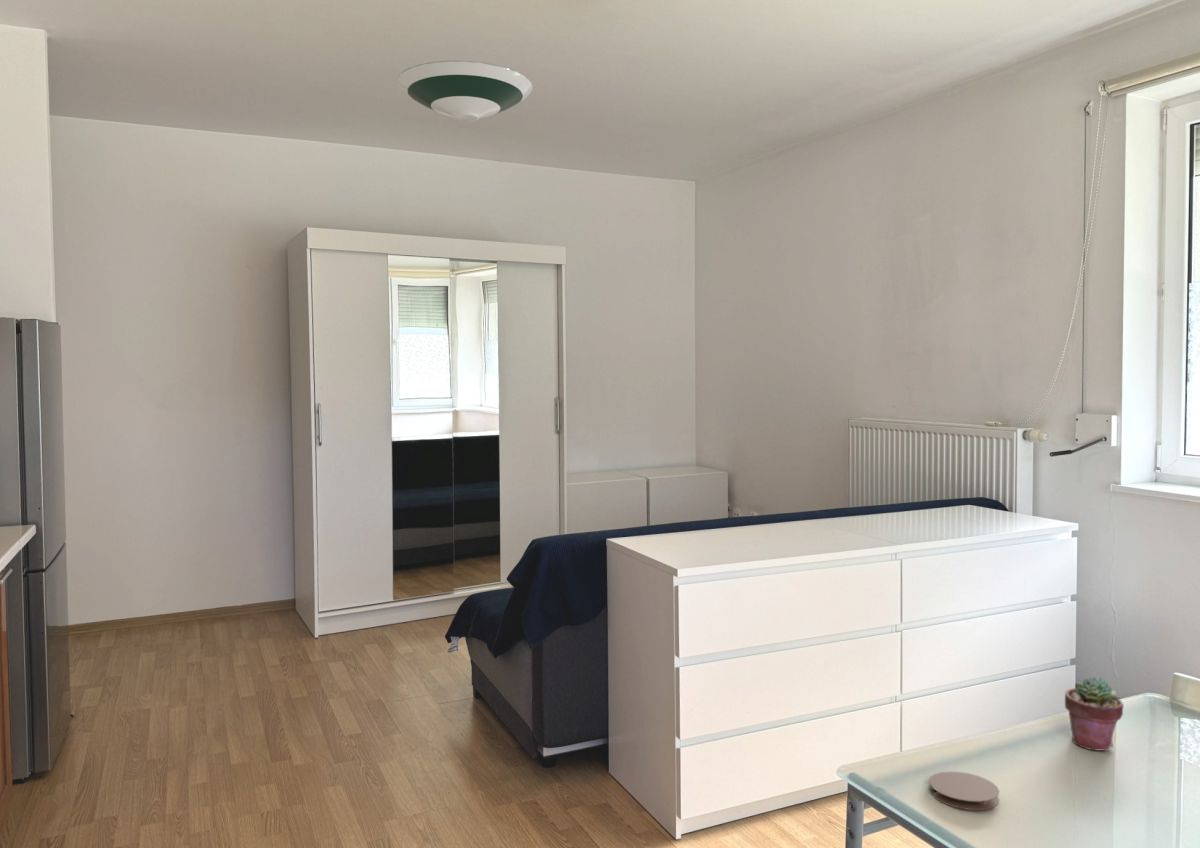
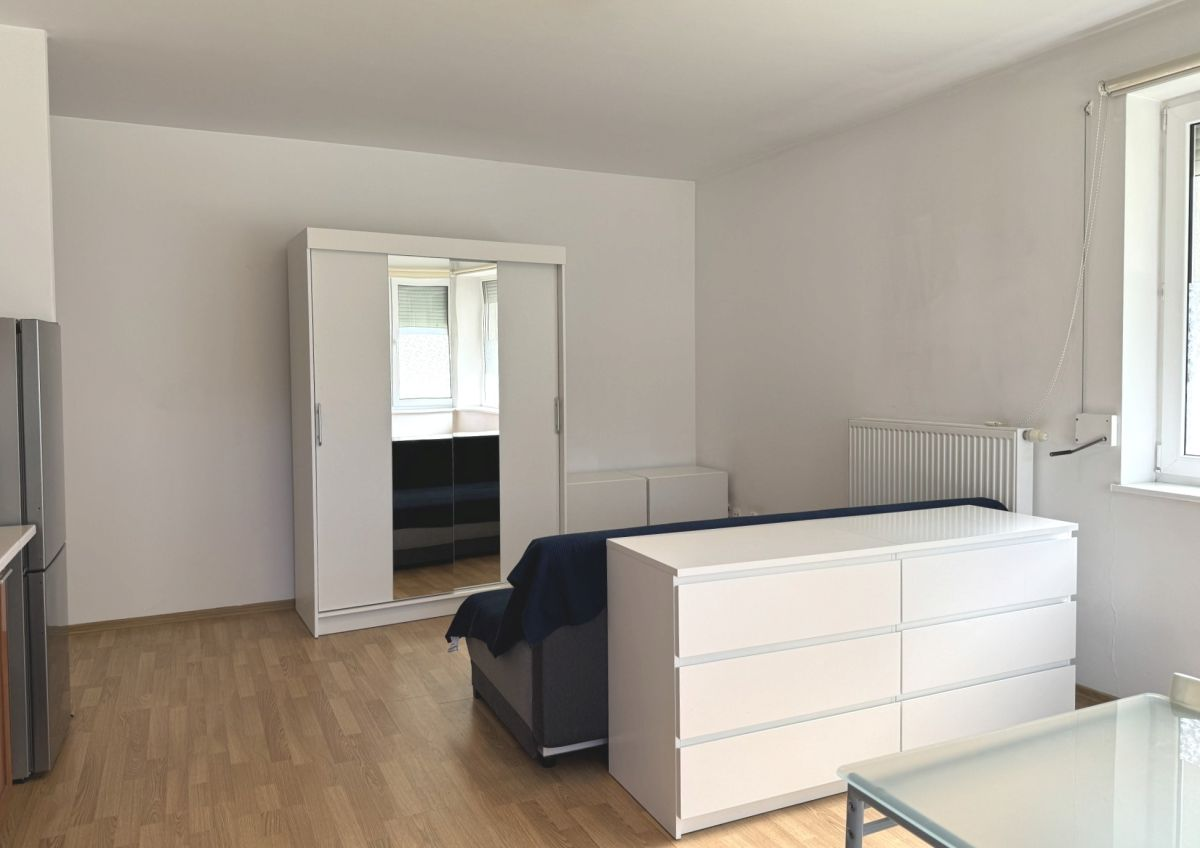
- coaster [928,770,1000,811]
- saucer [396,59,534,123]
- potted succulent [1064,676,1125,752]
